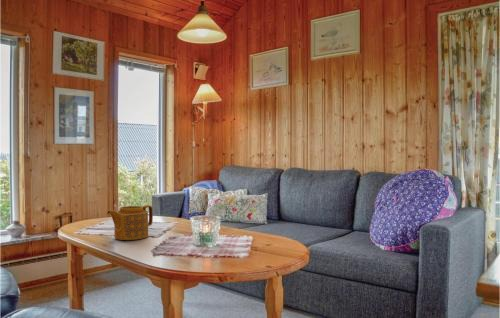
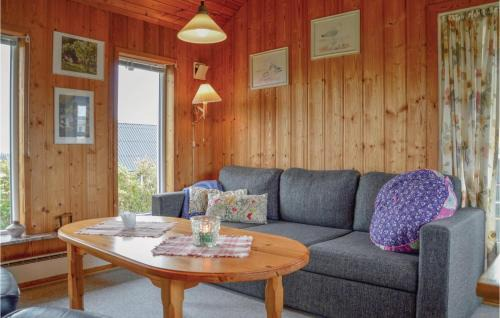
- teapot [106,204,154,241]
